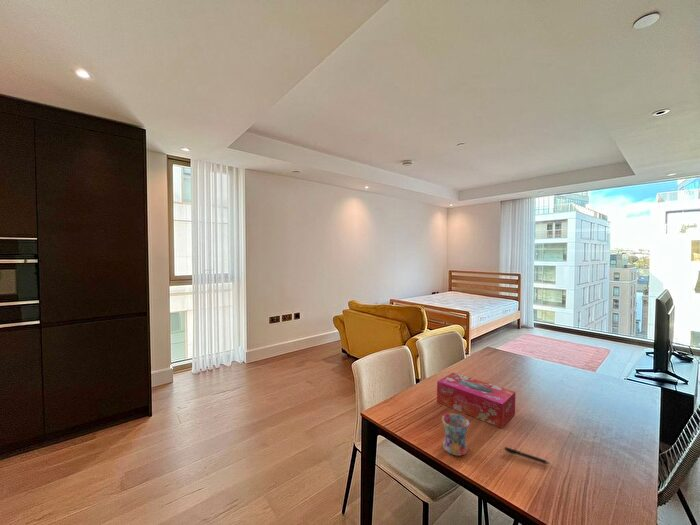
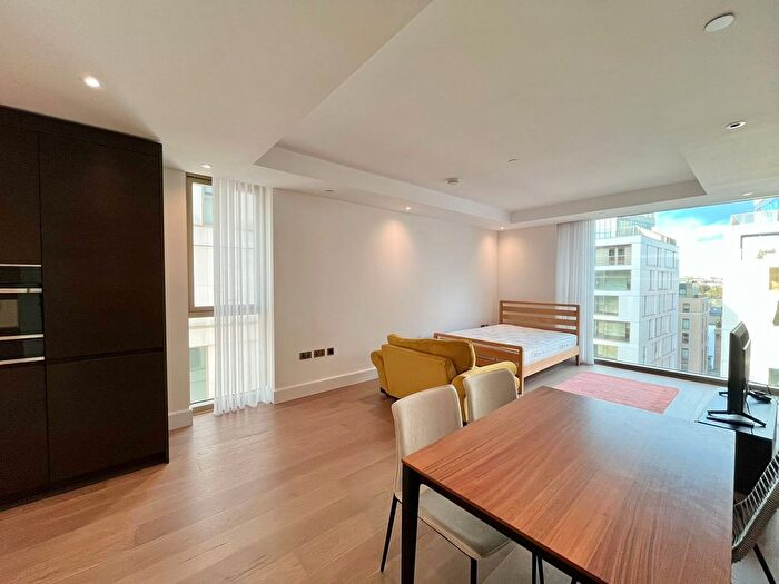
- tissue box [436,372,516,429]
- mug [441,413,470,457]
- pen [503,446,551,465]
